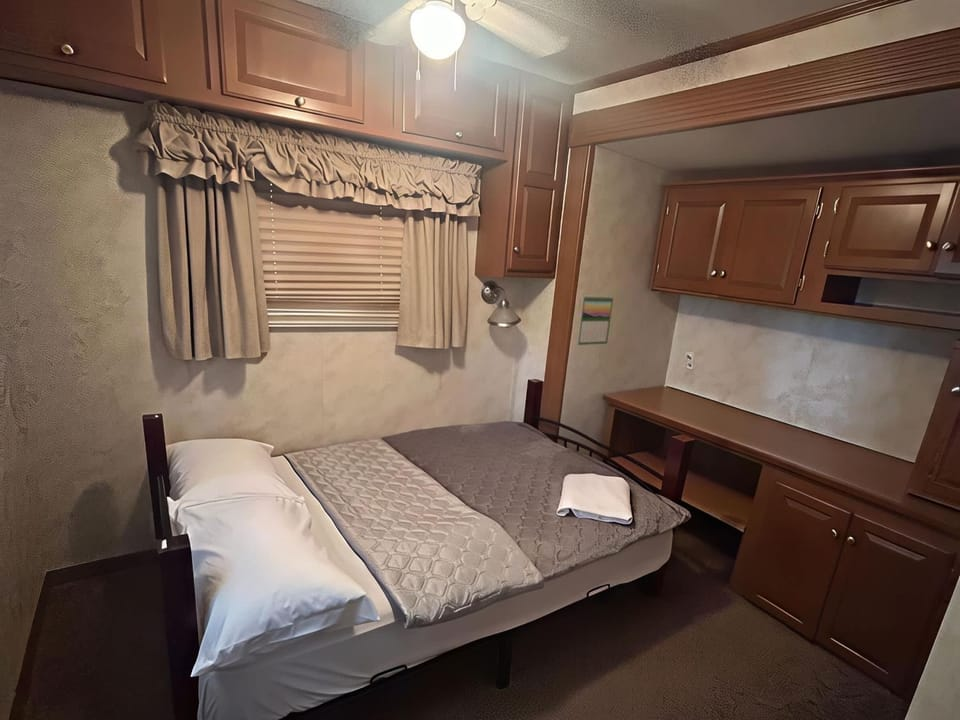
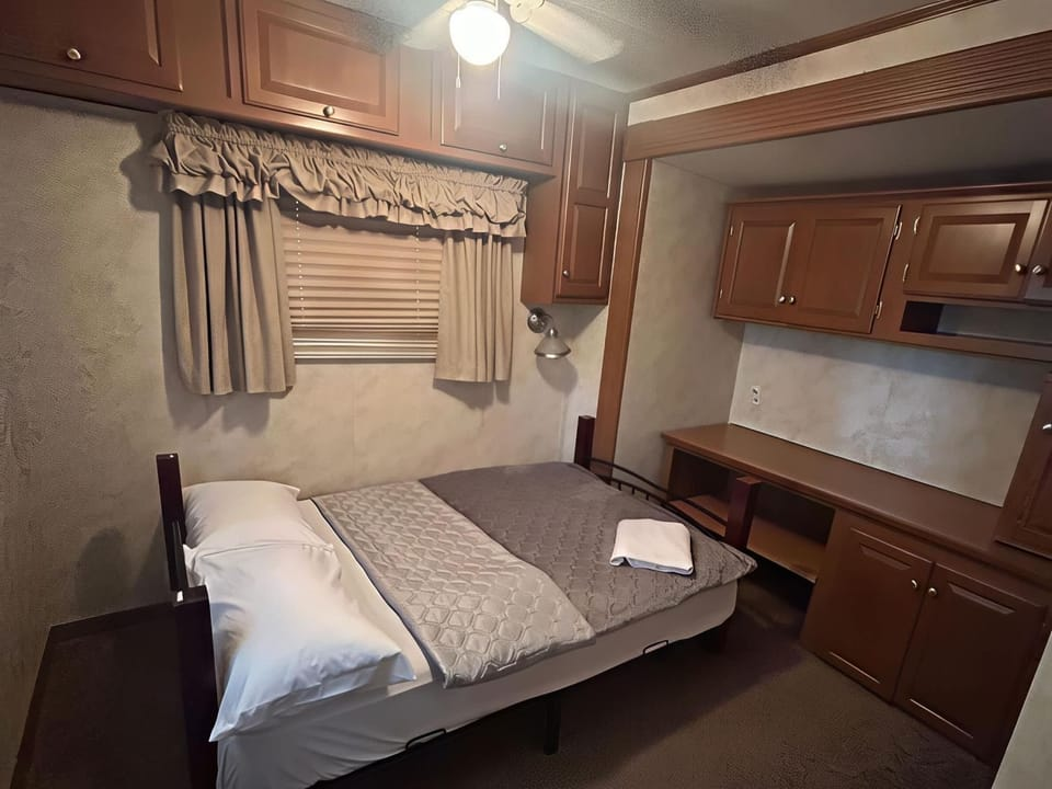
- calendar [576,294,614,346]
